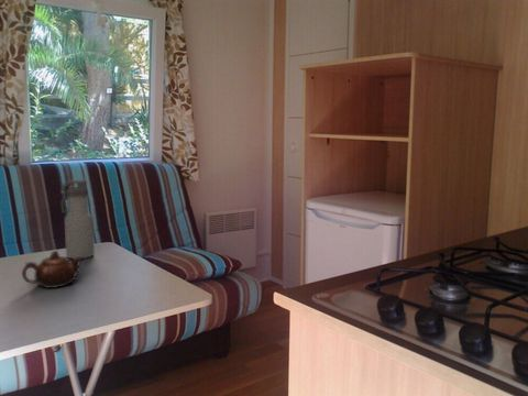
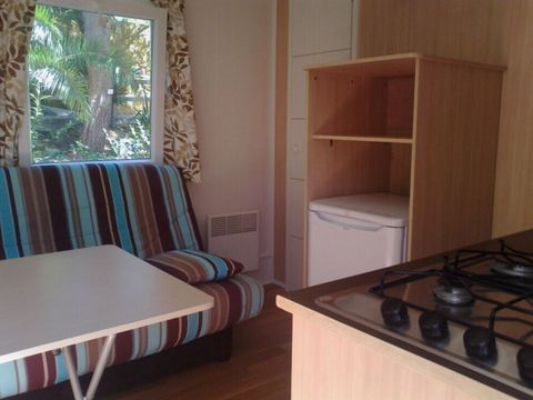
- teapot [21,250,85,289]
- water bottle [61,178,96,260]
